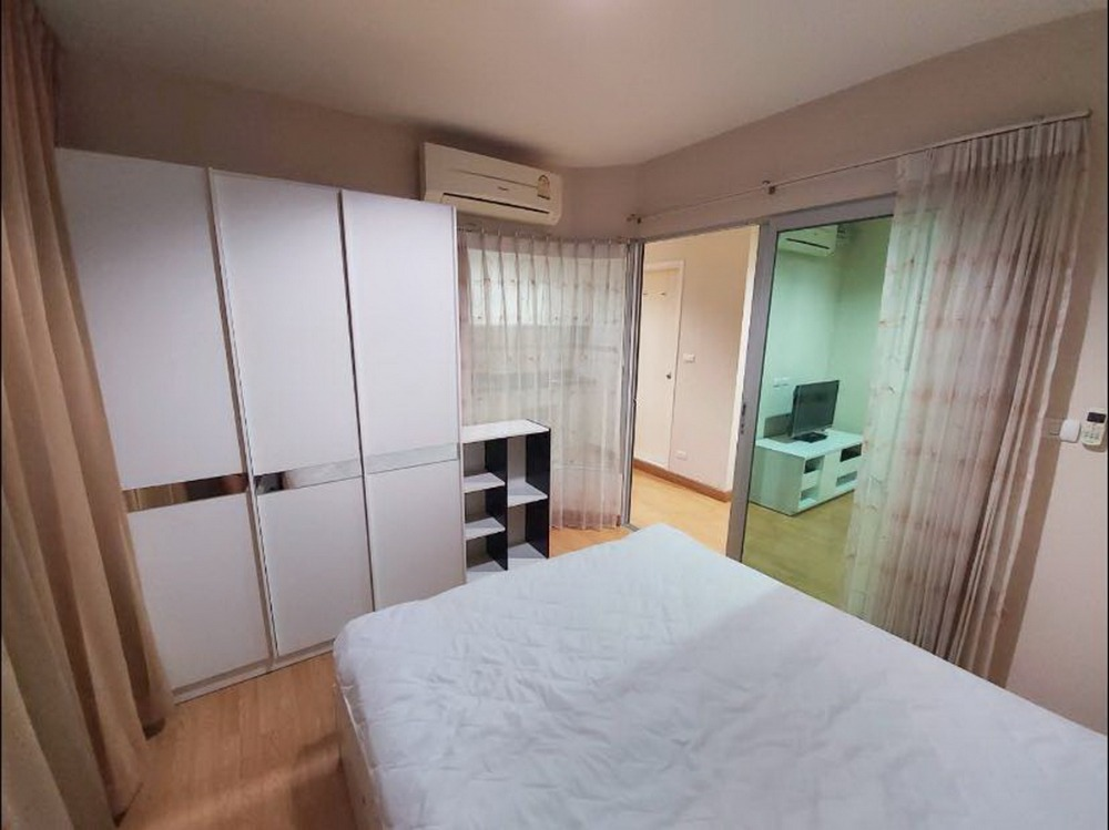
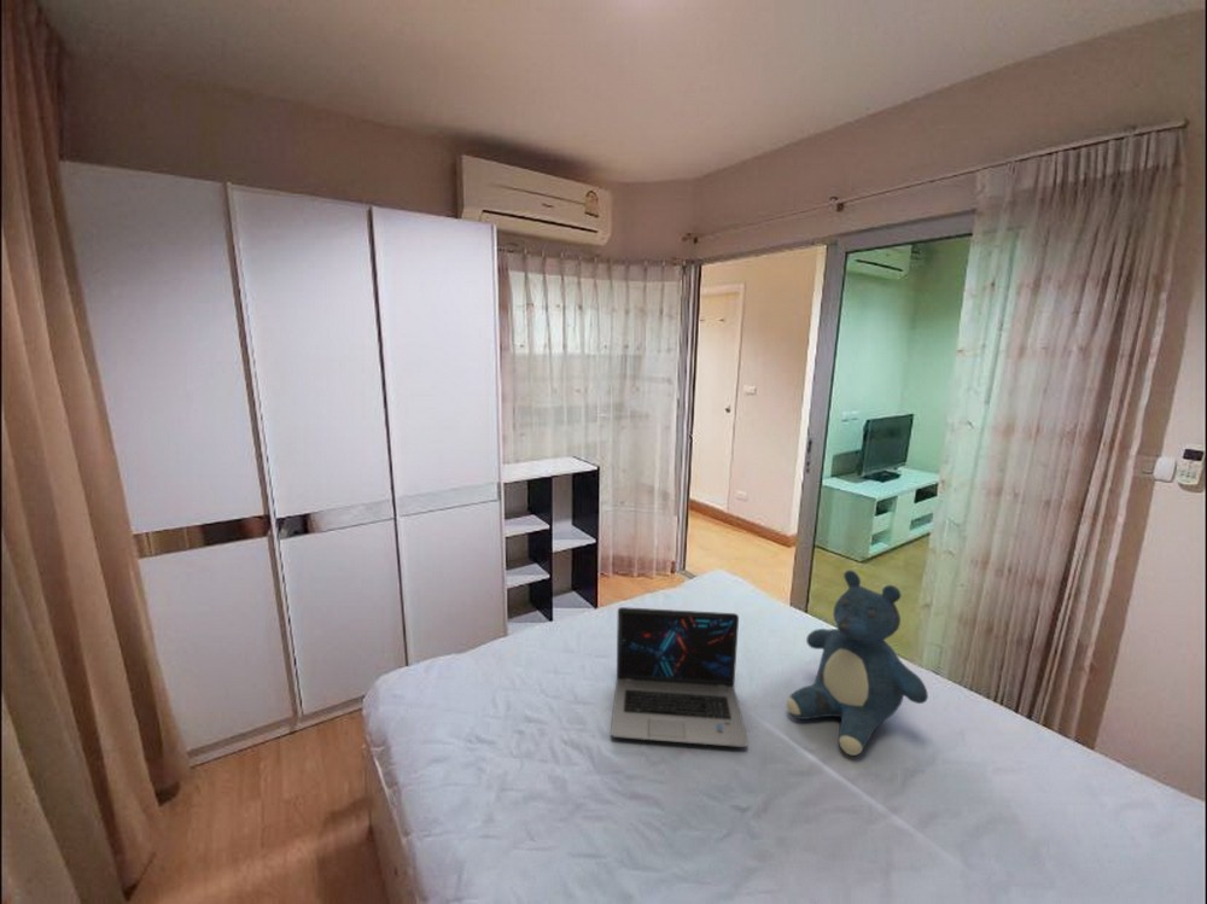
+ teddy bear [786,568,929,757]
+ laptop [610,606,750,748]
